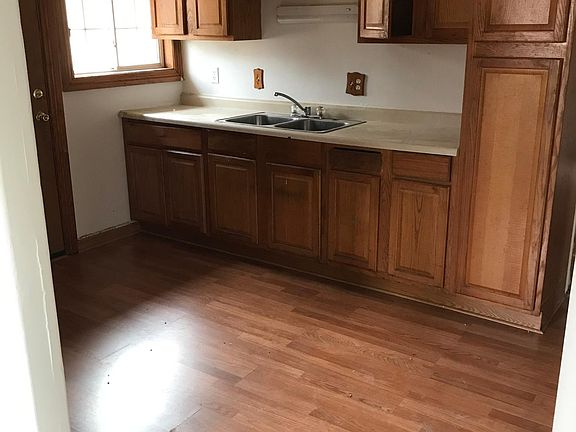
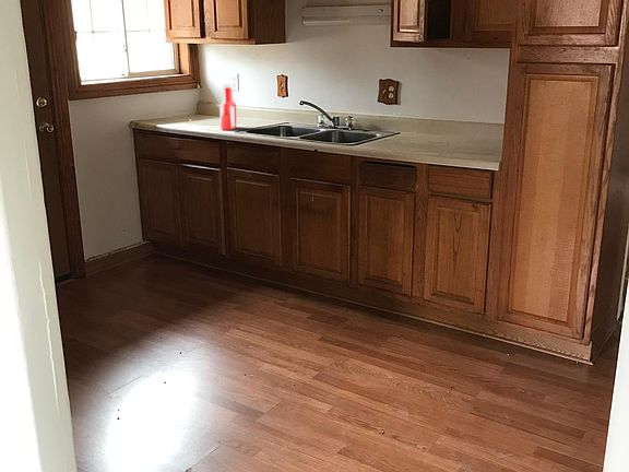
+ soap bottle [218,83,238,131]
